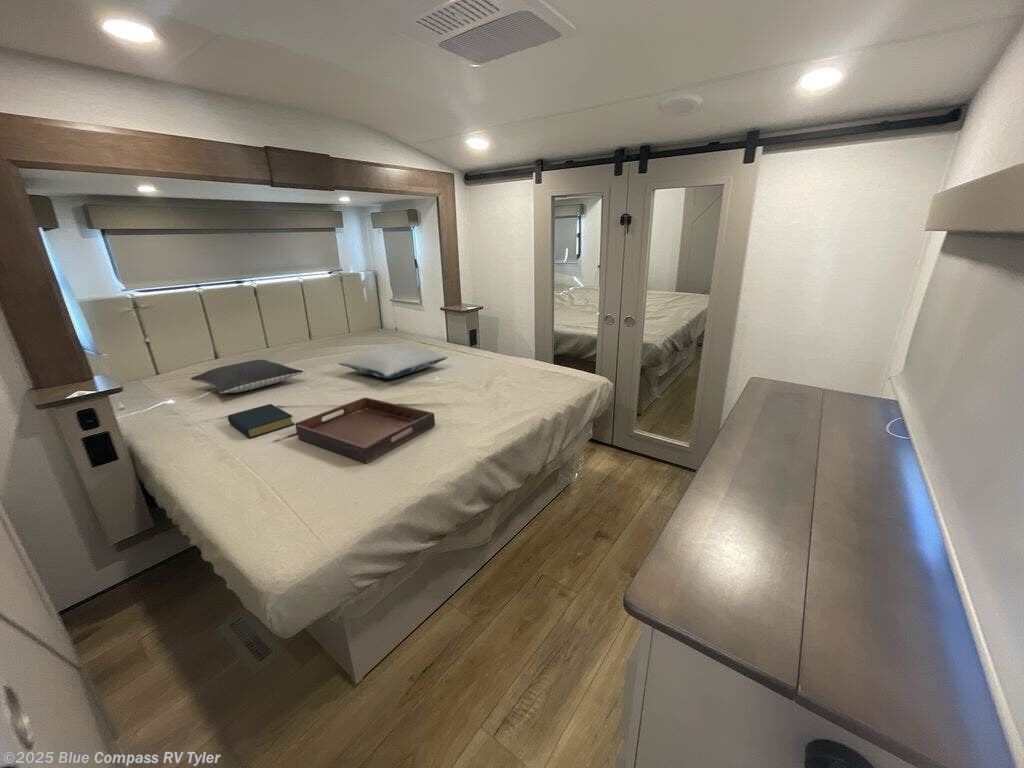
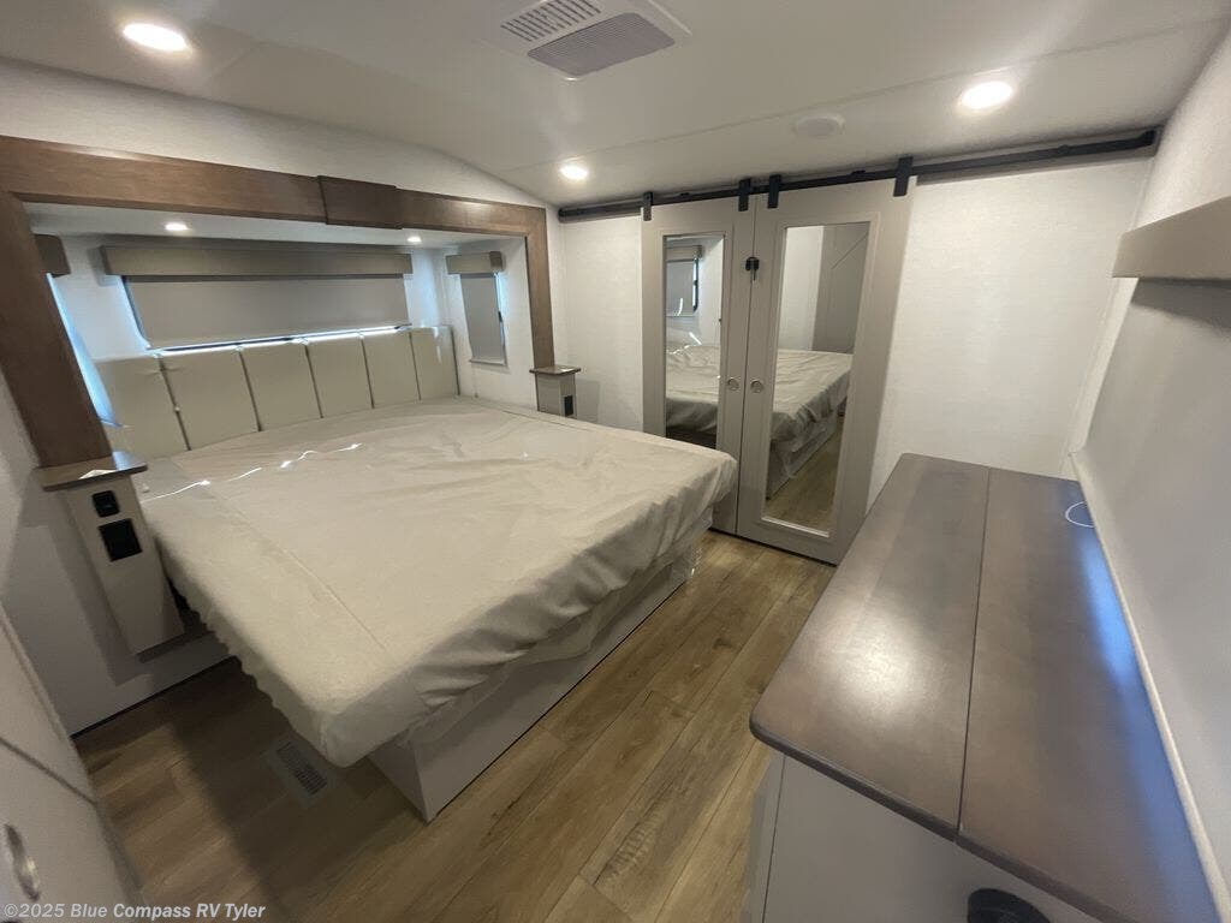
- hardback book [227,403,295,439]
- pillow [337,343,449,379]
- serving tray [295,397,436,465]
- pillow [190,359,304,394]
